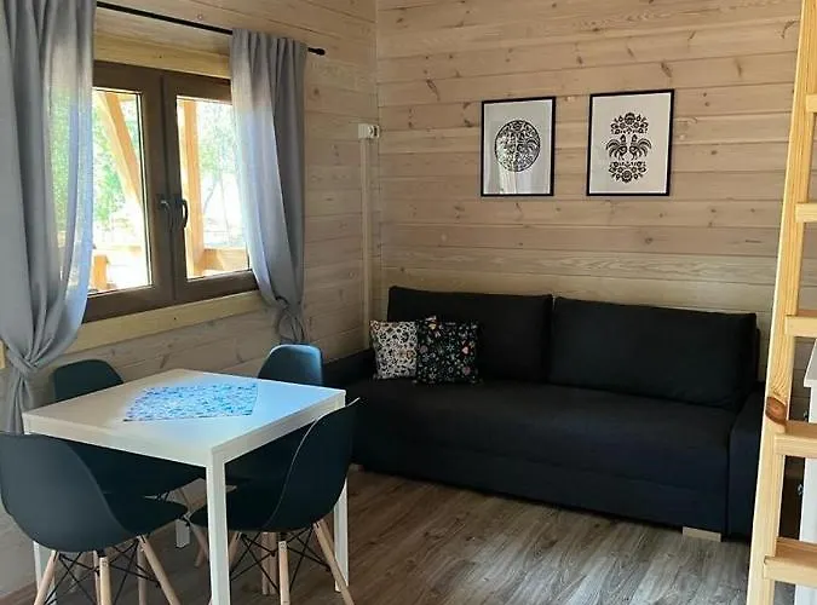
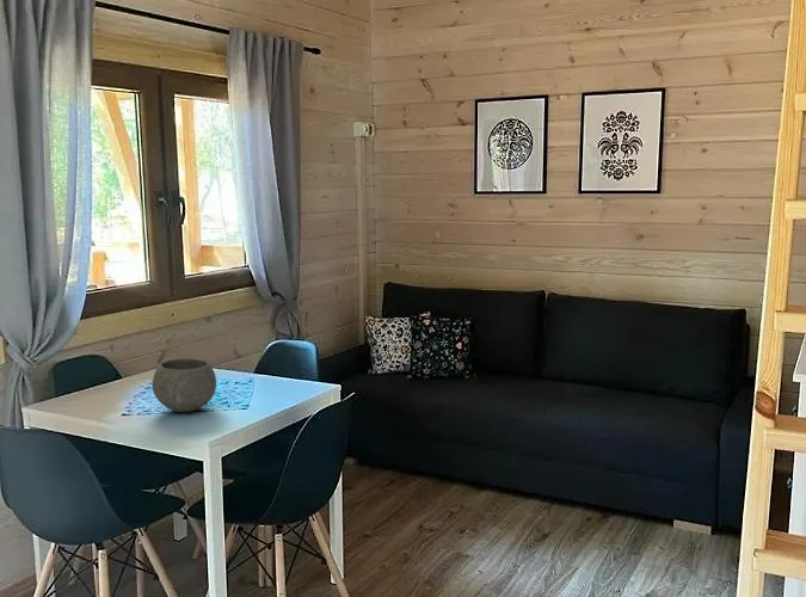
+ bowl [150,358,217,413]
